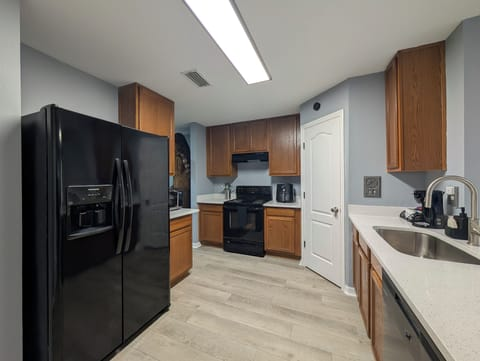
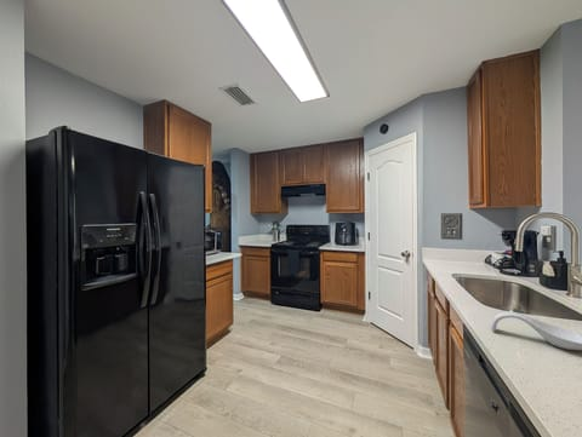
+ spoon rest [490,311,582,351]
